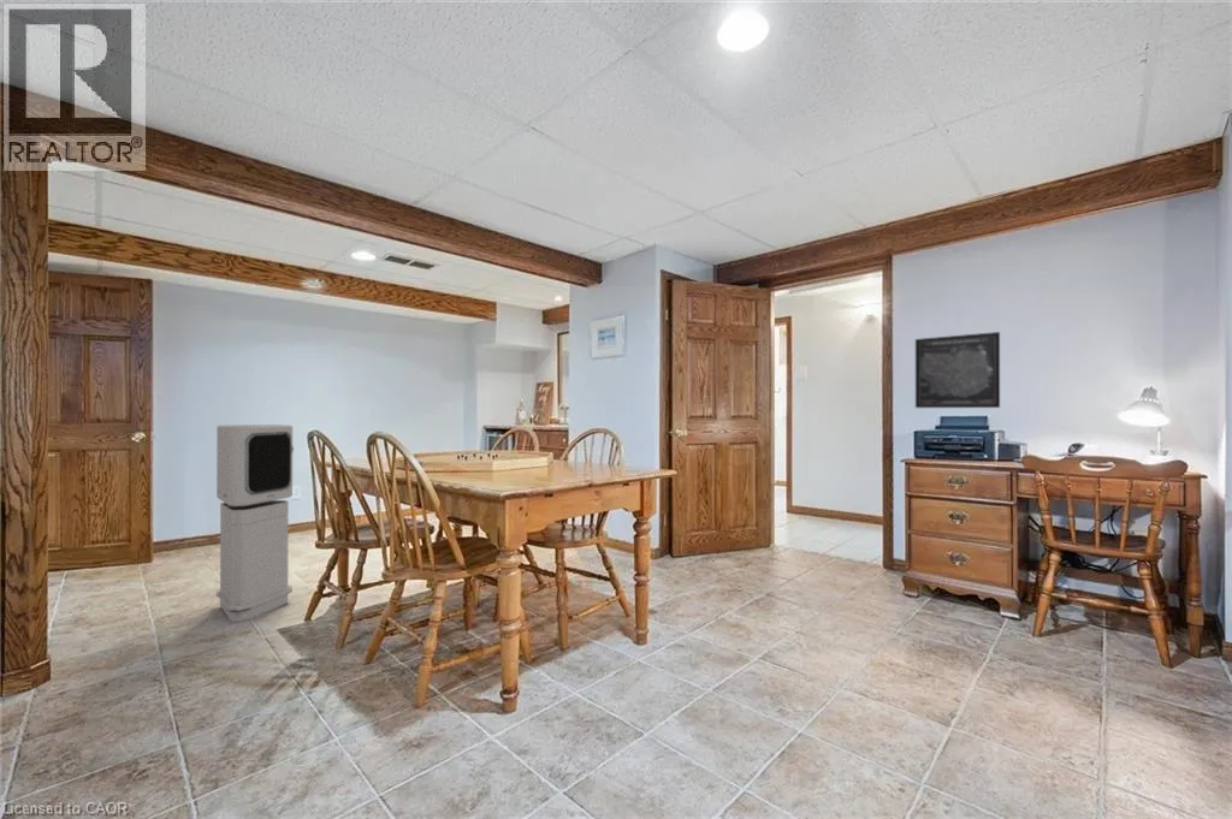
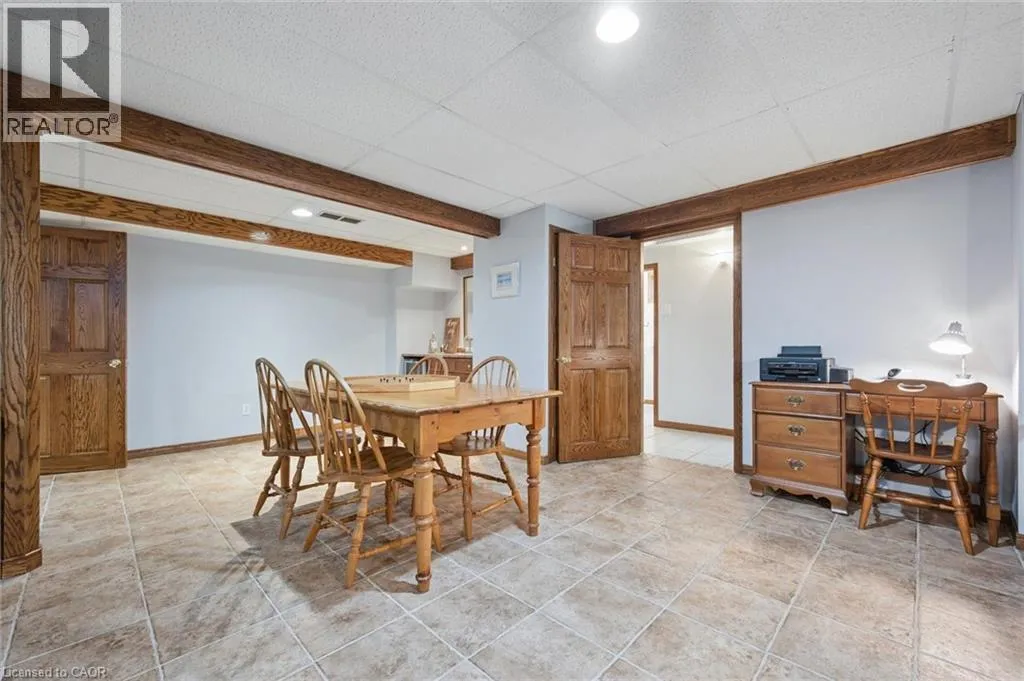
- air purifier [215,423,295,623]
- wall art [914,331,1001,409]
